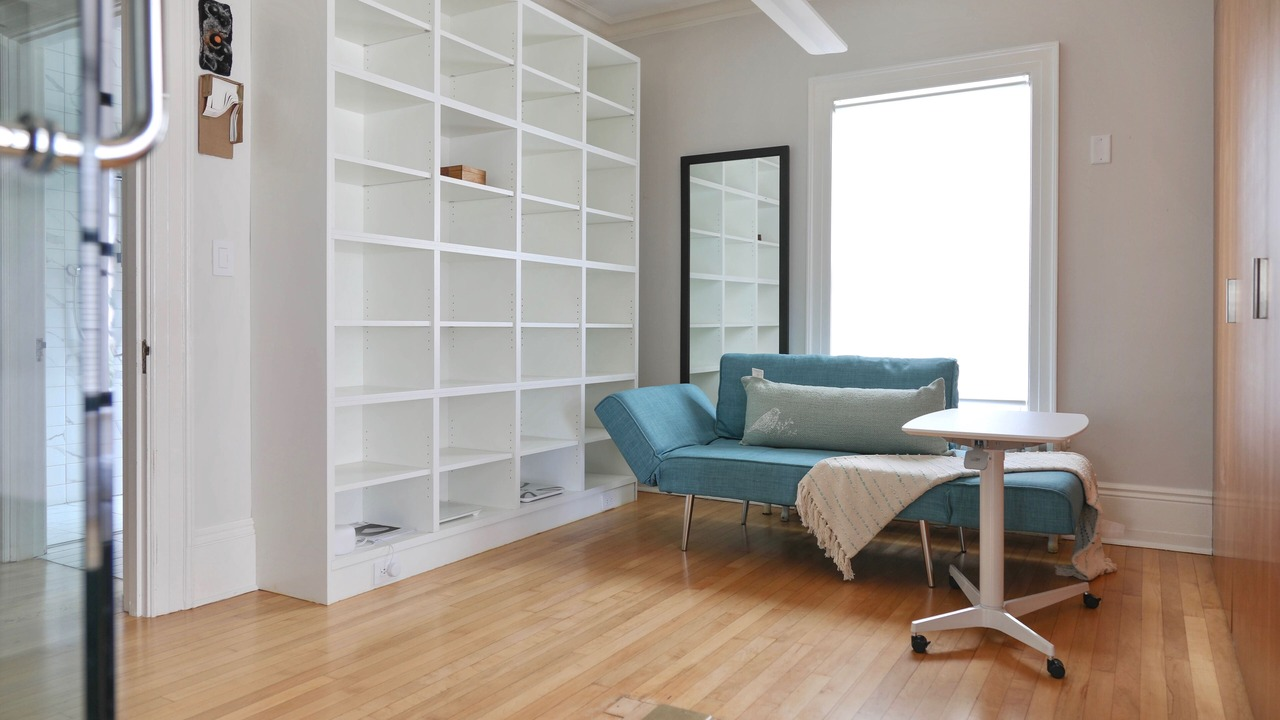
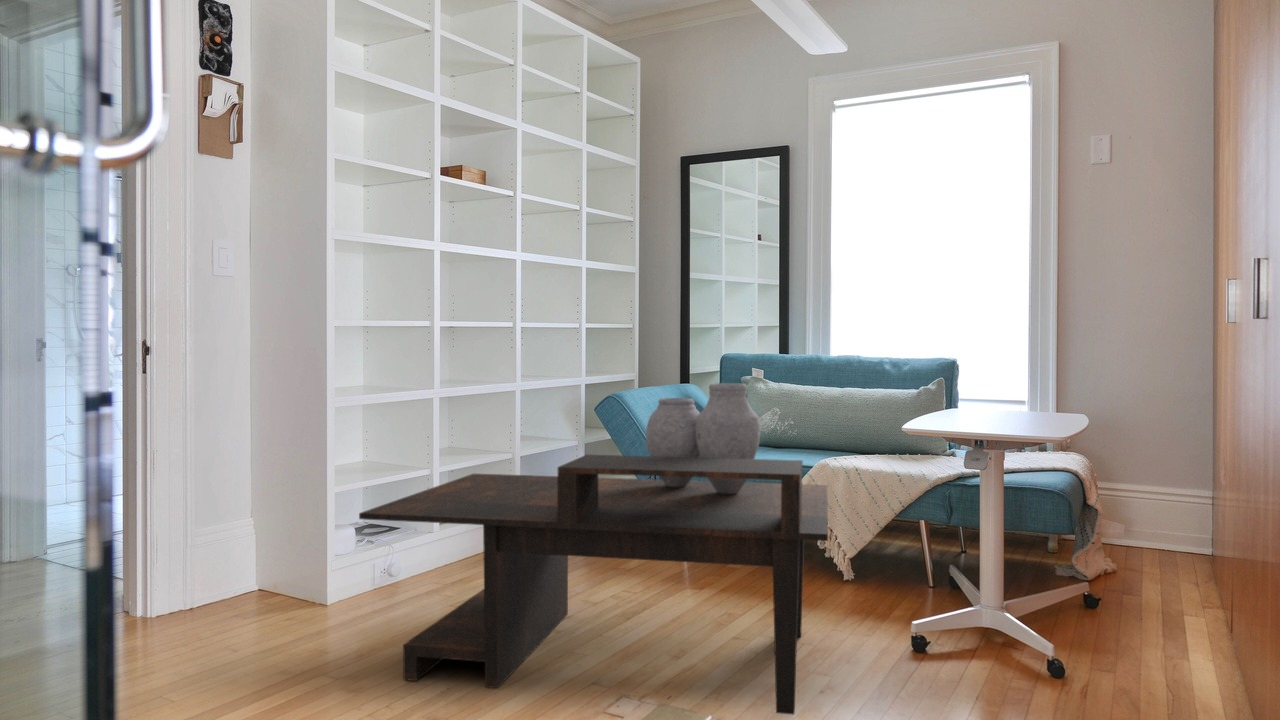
+ coffee table [358,454,829,716]
+ vase [645,382,761,495]
